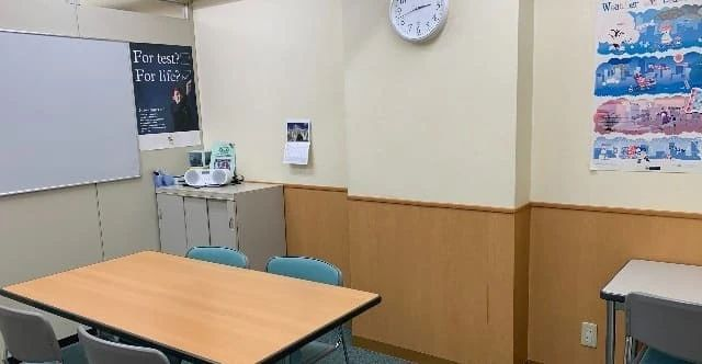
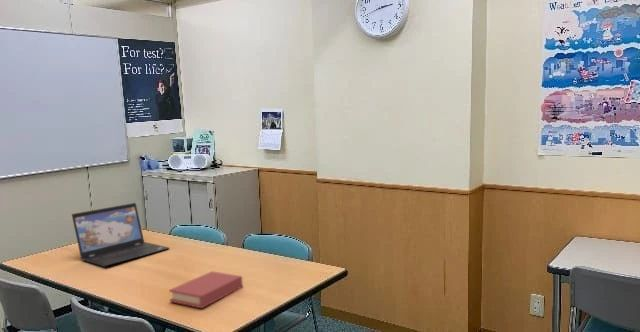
+ laptop [71,202,170,268]
+ book [168,270,244,309]
